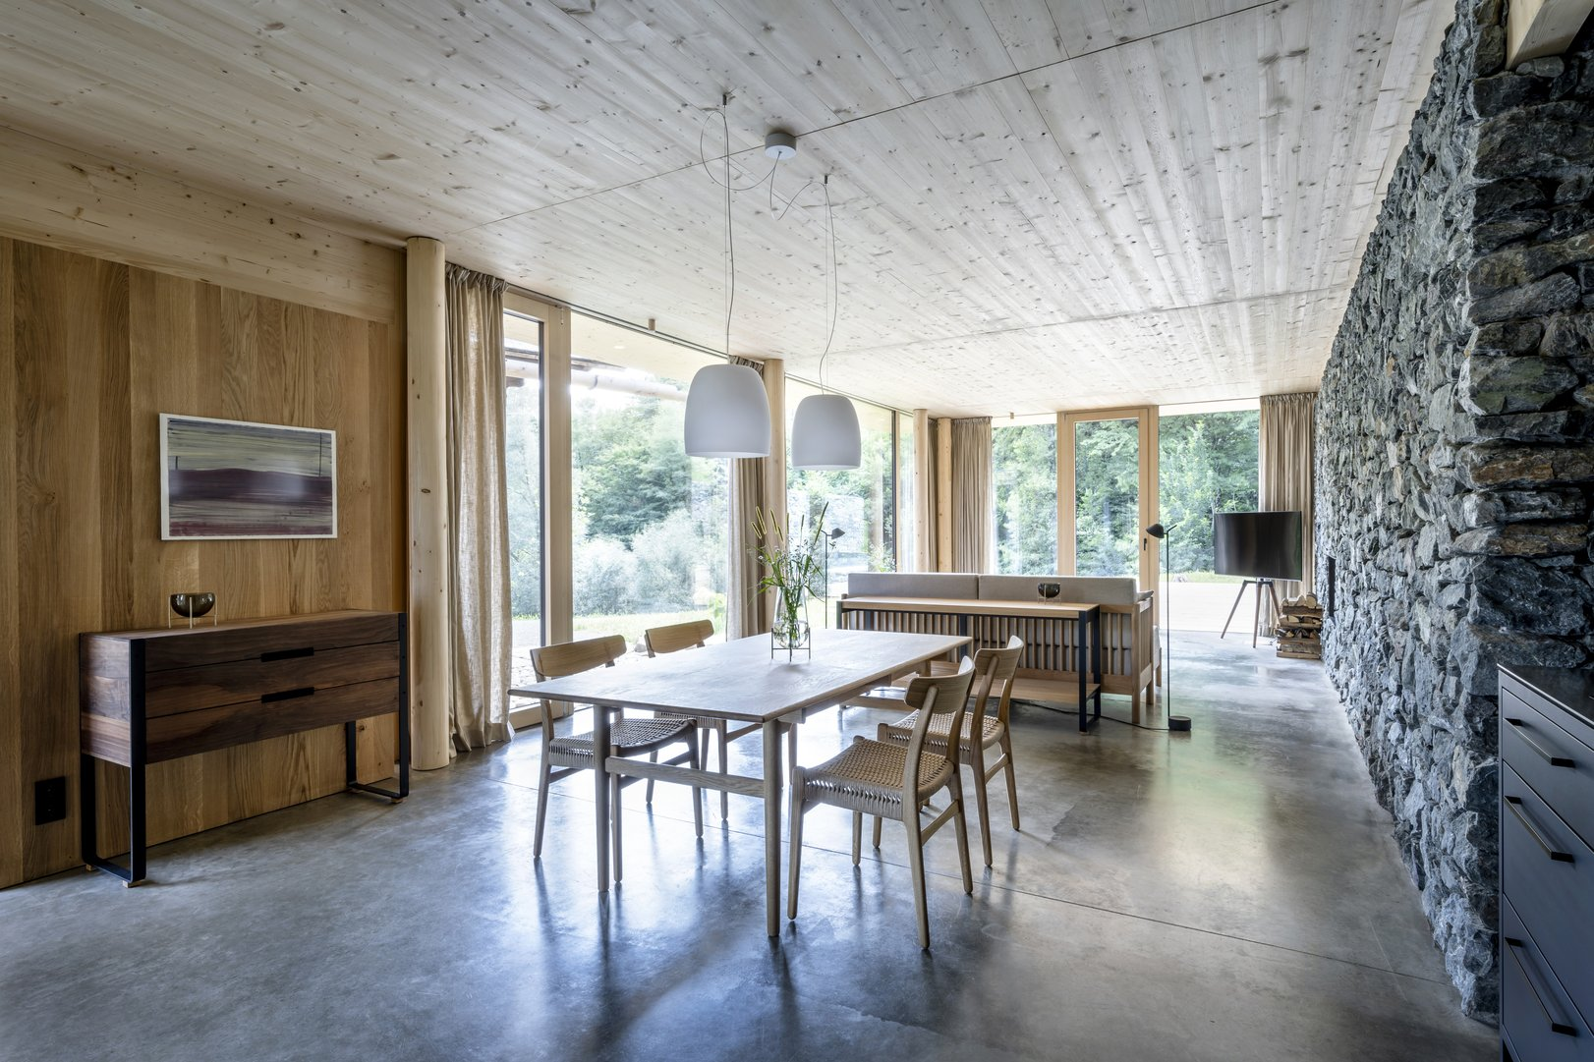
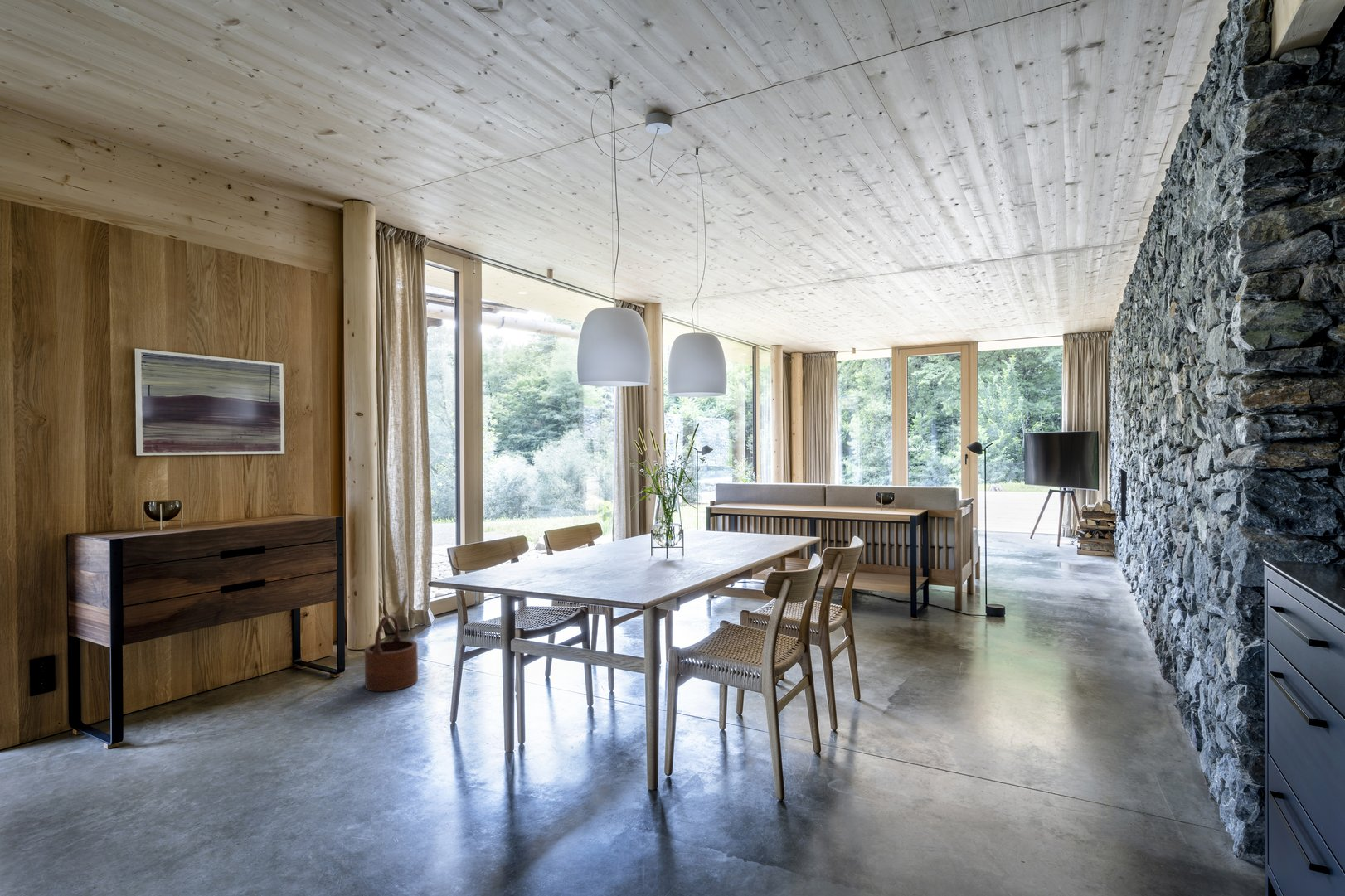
+ wooden bucket [364,614,419,693]
